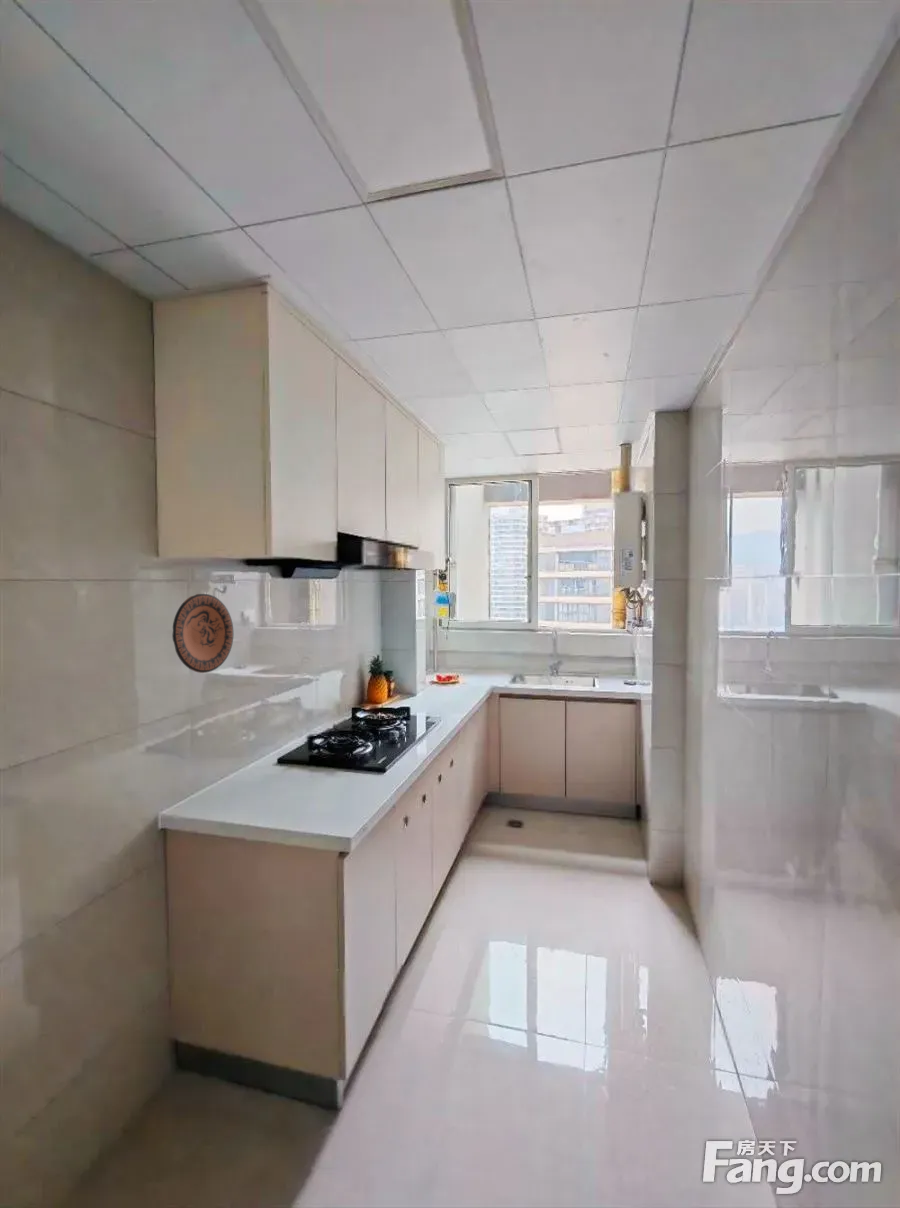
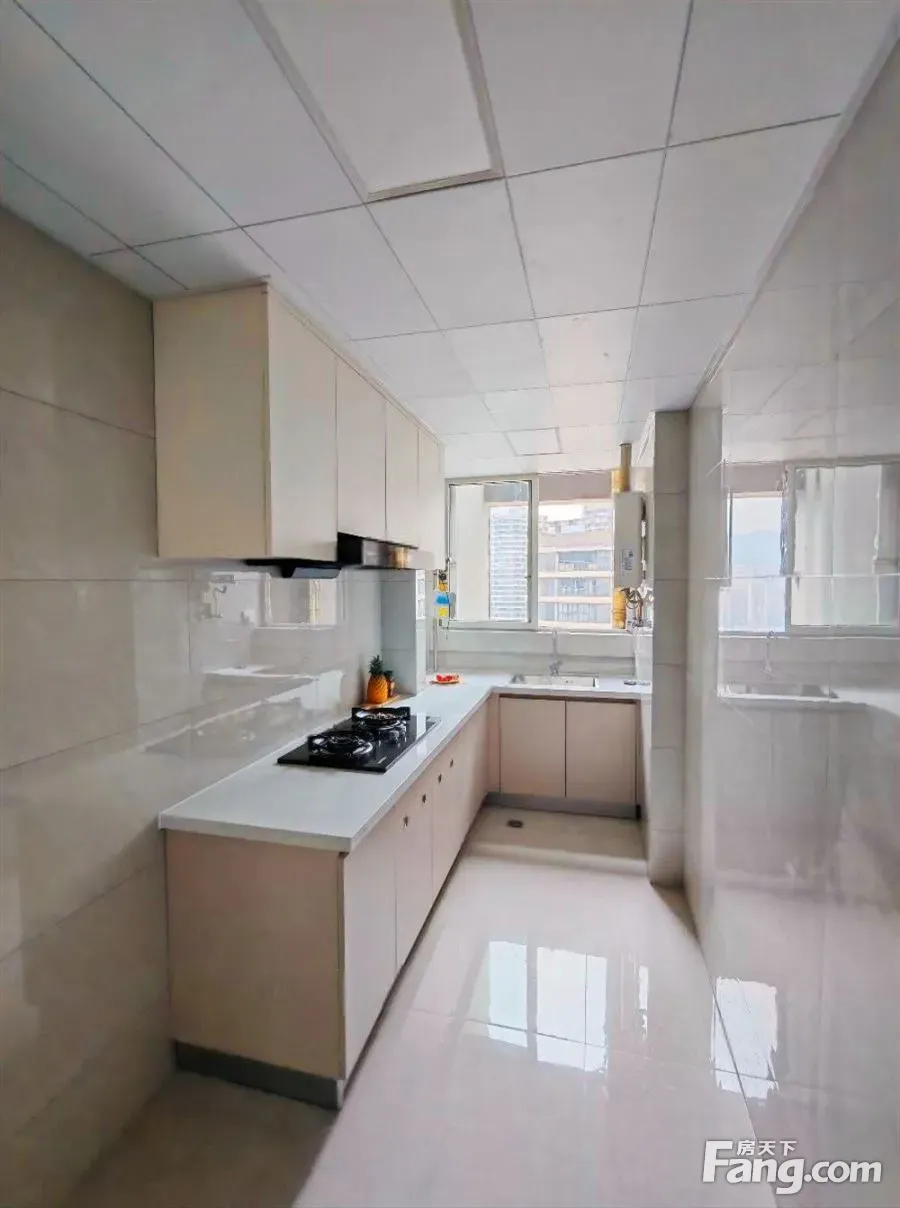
- decorative plate [171,593,234,674]
